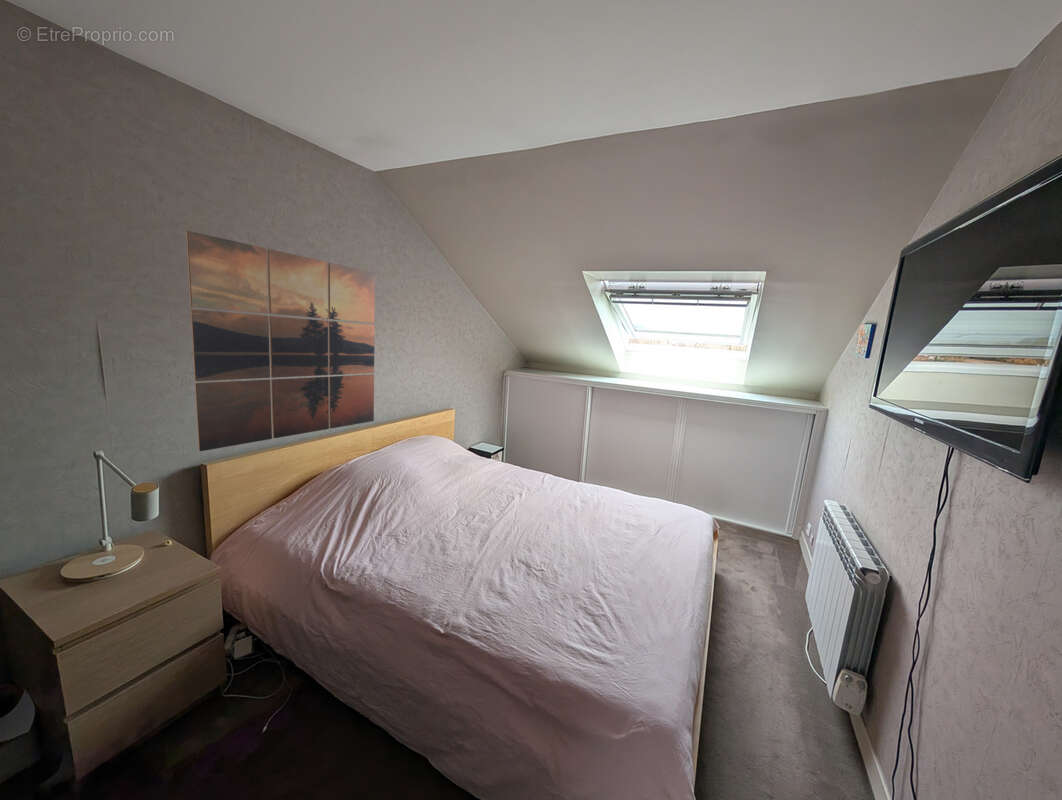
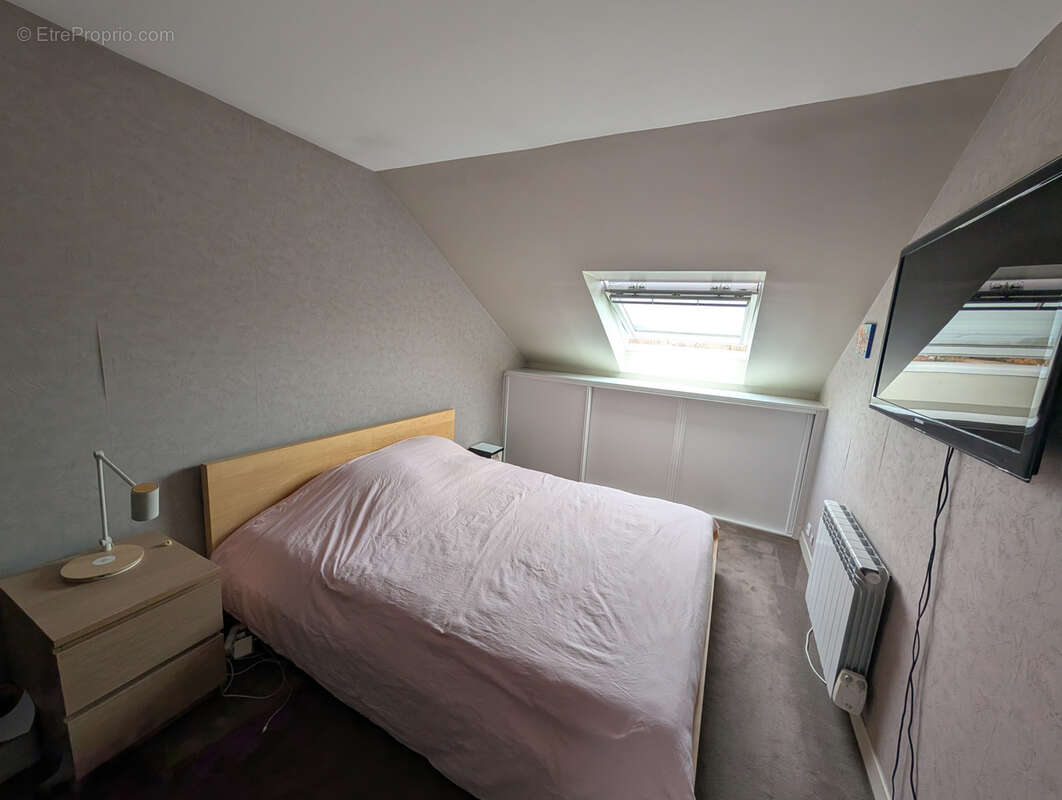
- wall art [185,230,376,452]
